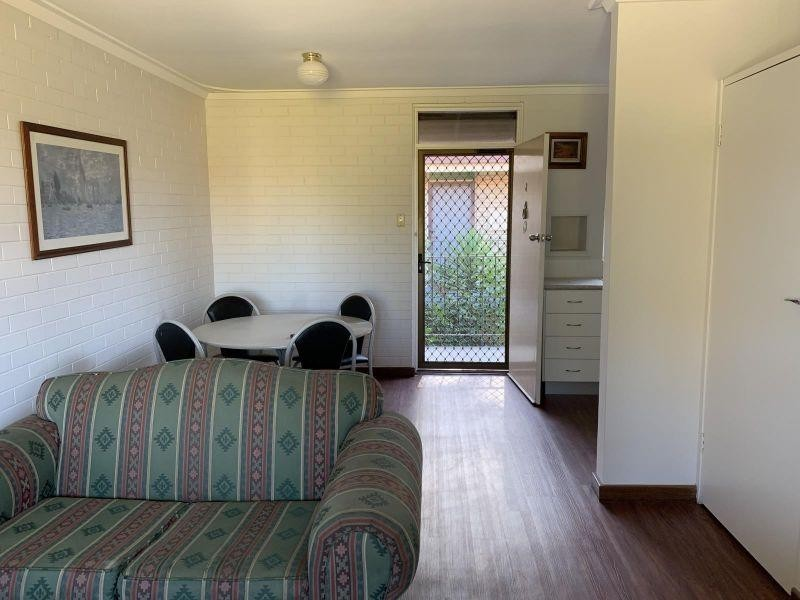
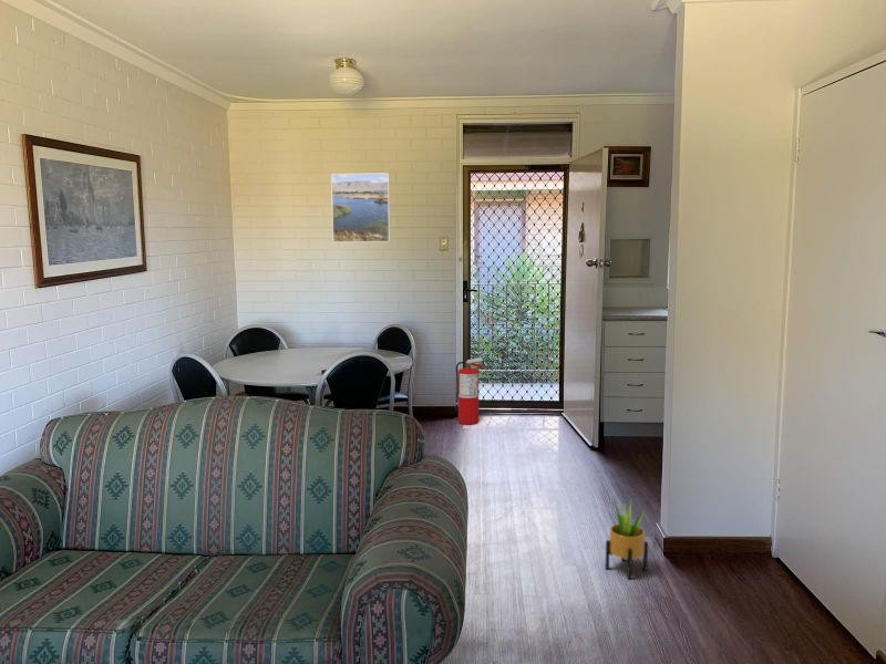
+ fire extinguisher [453,356,485,425]
+ potted plant [605,498,649,580]
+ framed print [330,172,391,243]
